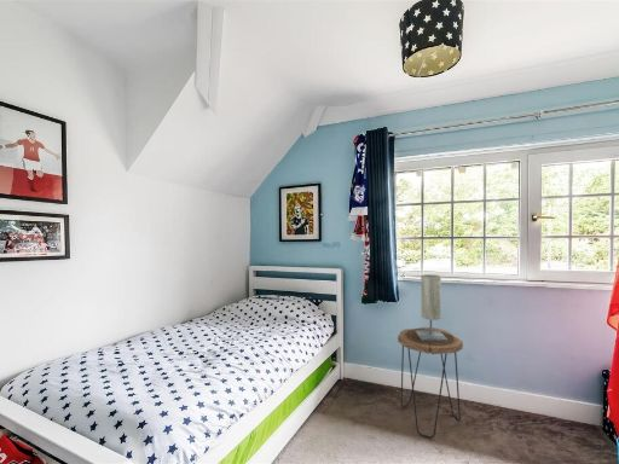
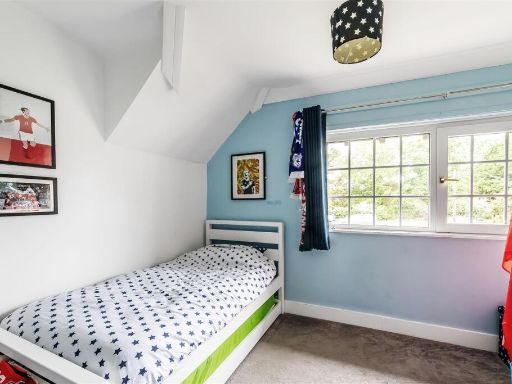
- side table [397,326,464,439]
- table lamp [416,273,447,342]
